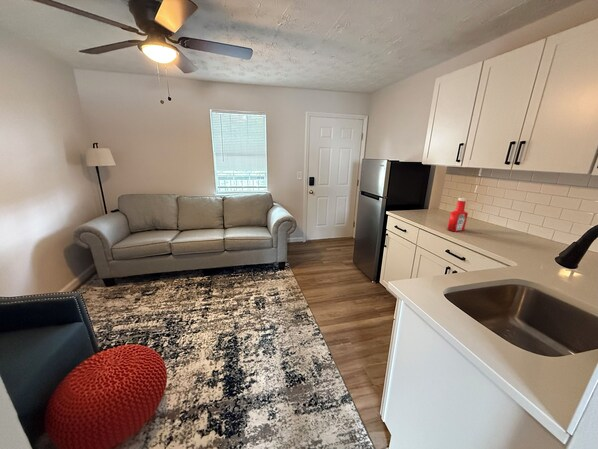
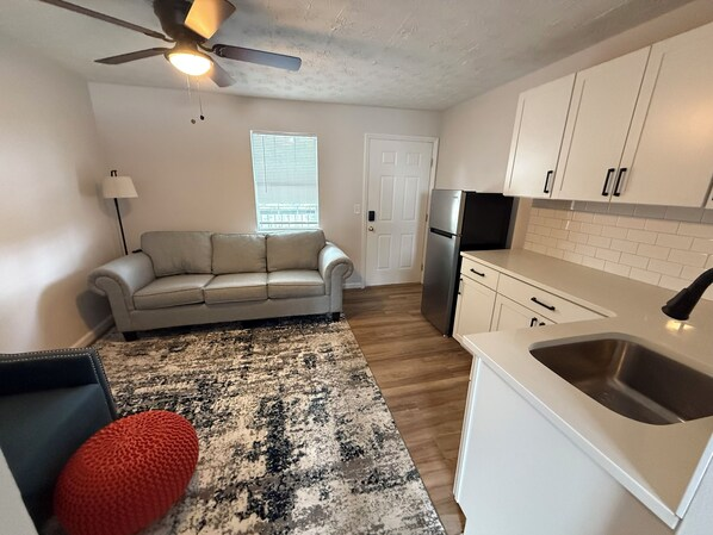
- soap bottle [446,197,469,233]
